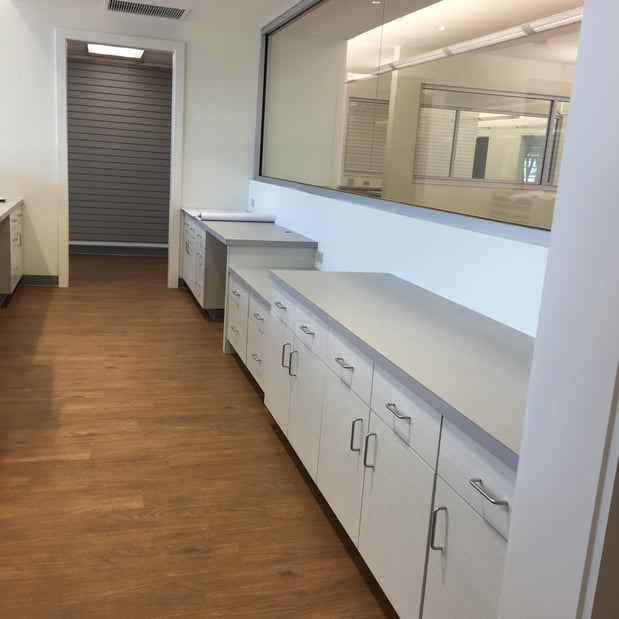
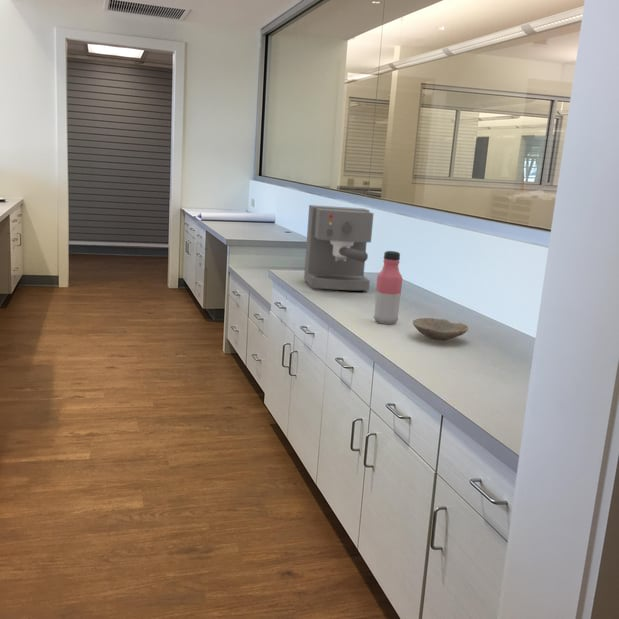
+ water bottle [373,250,404,325]
+ coffee maker [303,204,375,293]
+ bowl [412,317,469,341]
